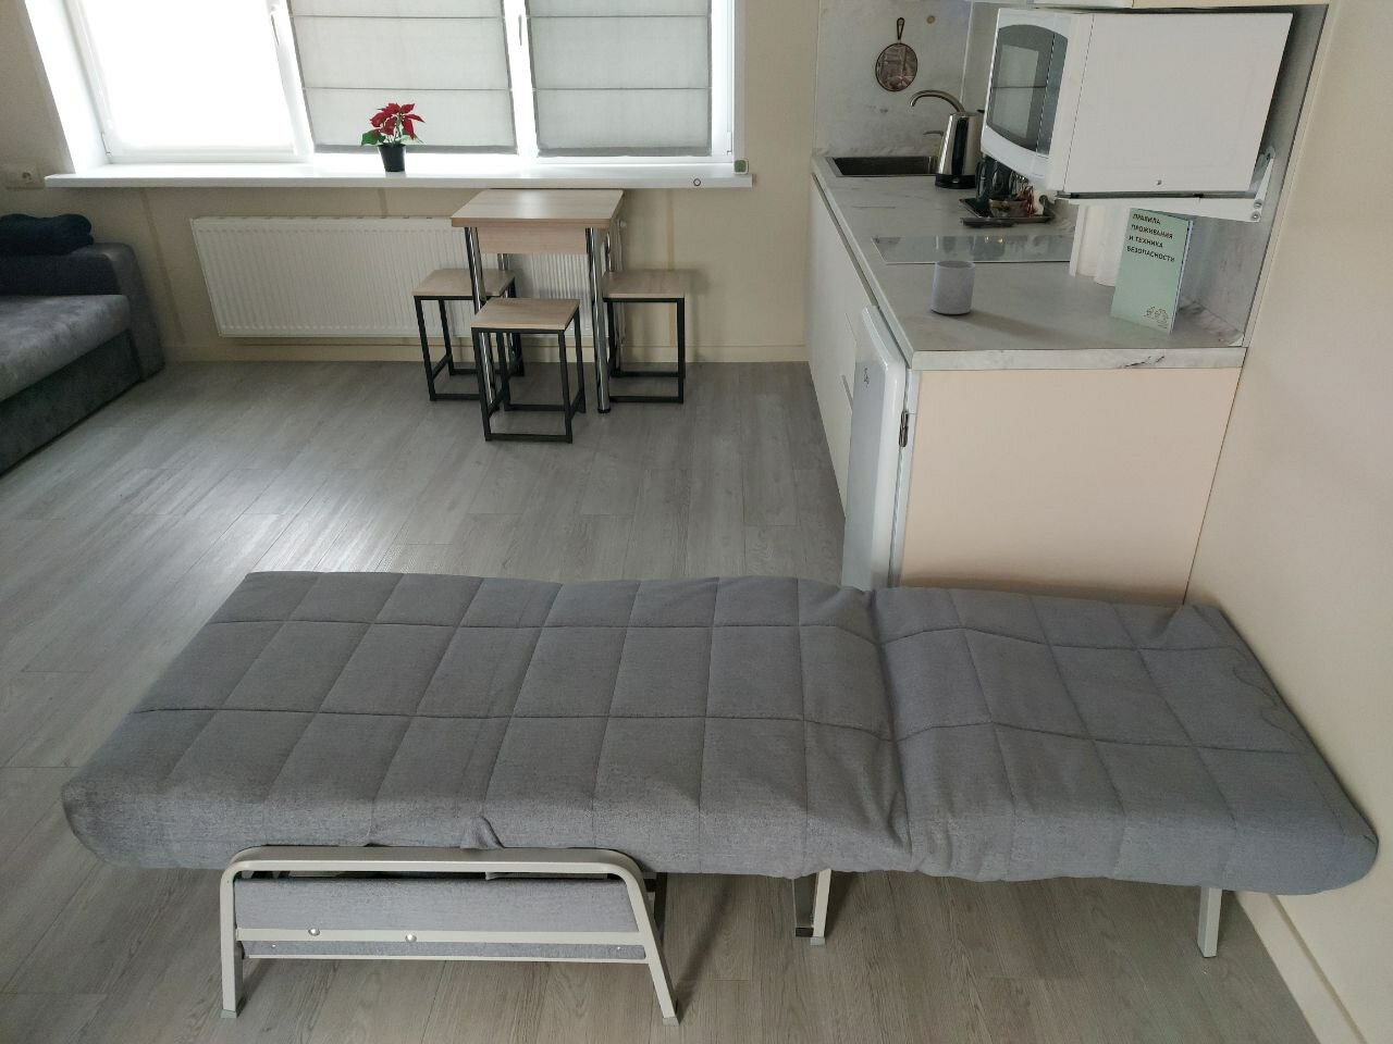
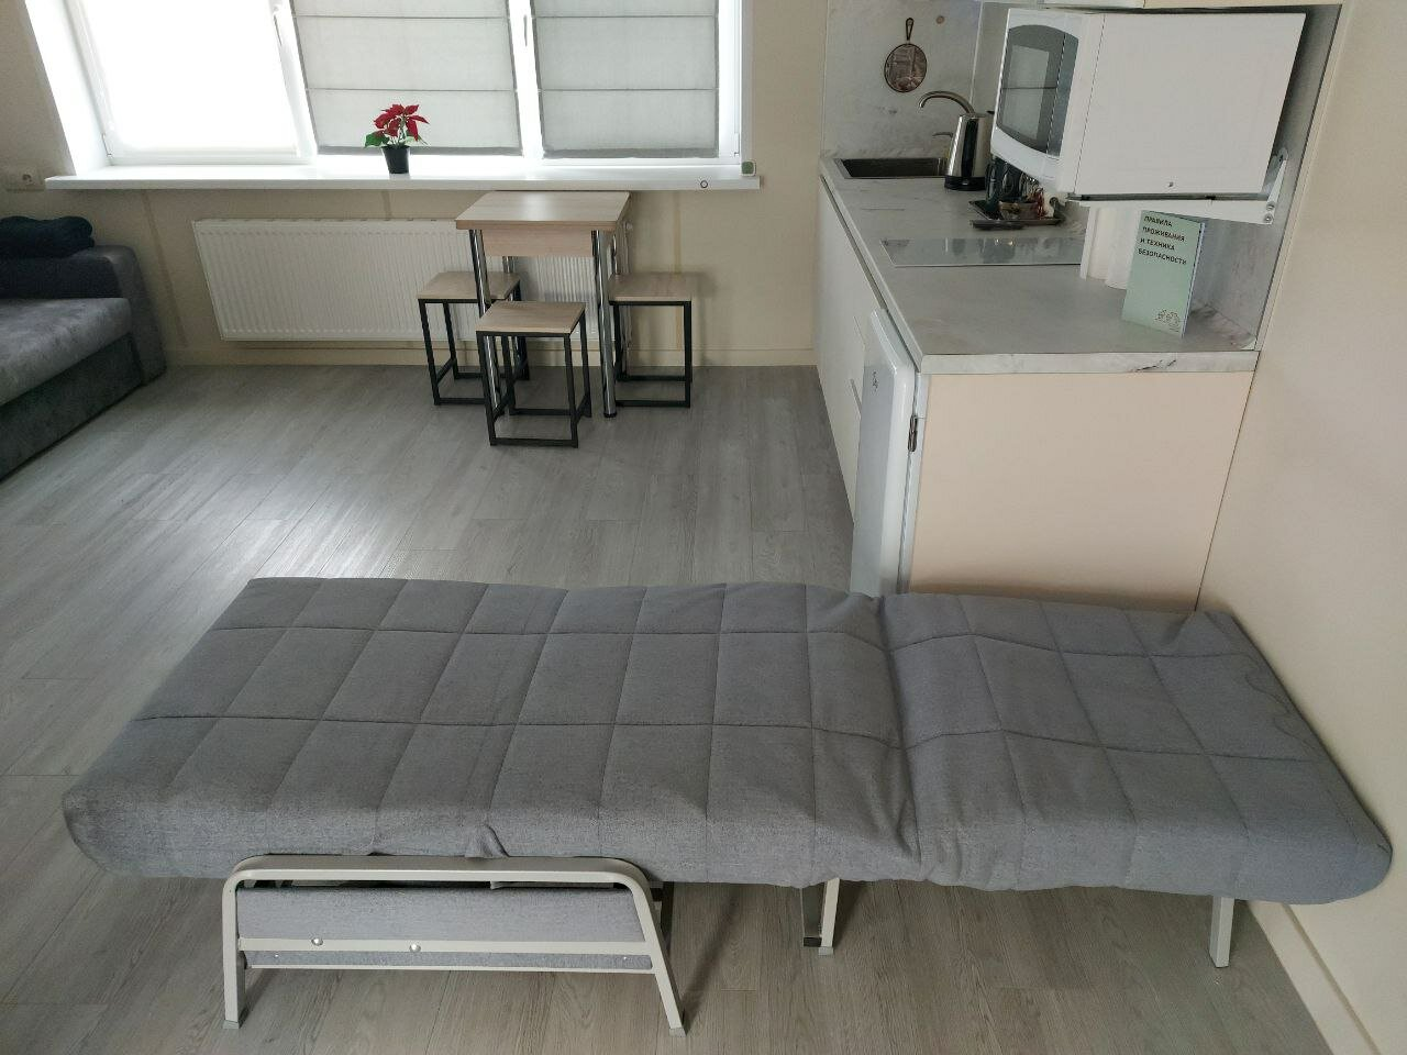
- mug [929,259,977,316]
